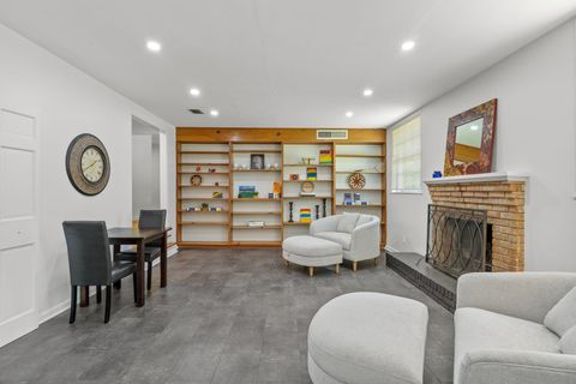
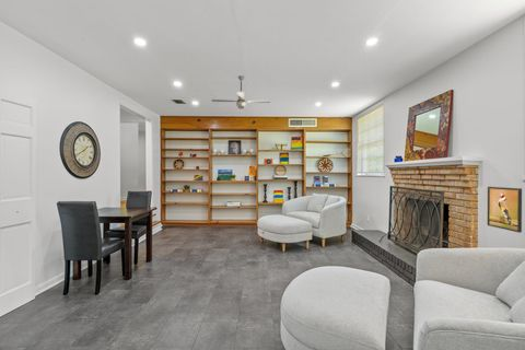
+ ceiling fan [210,74,271,109]
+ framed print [487,186,523,234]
